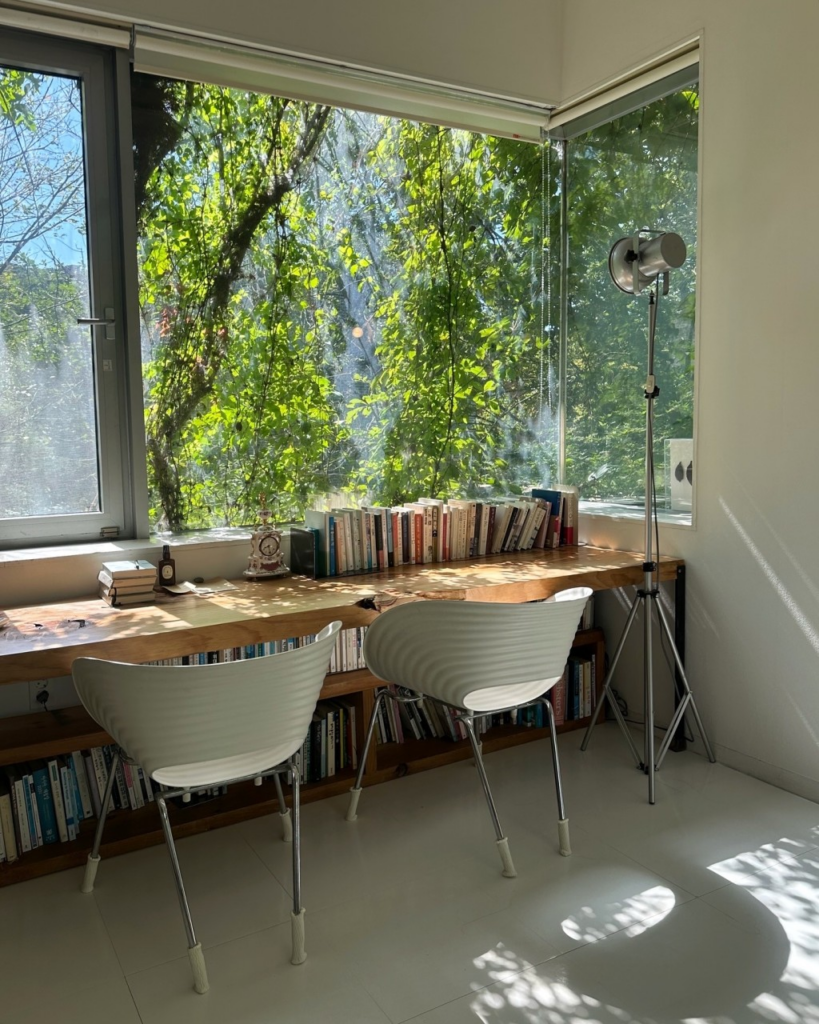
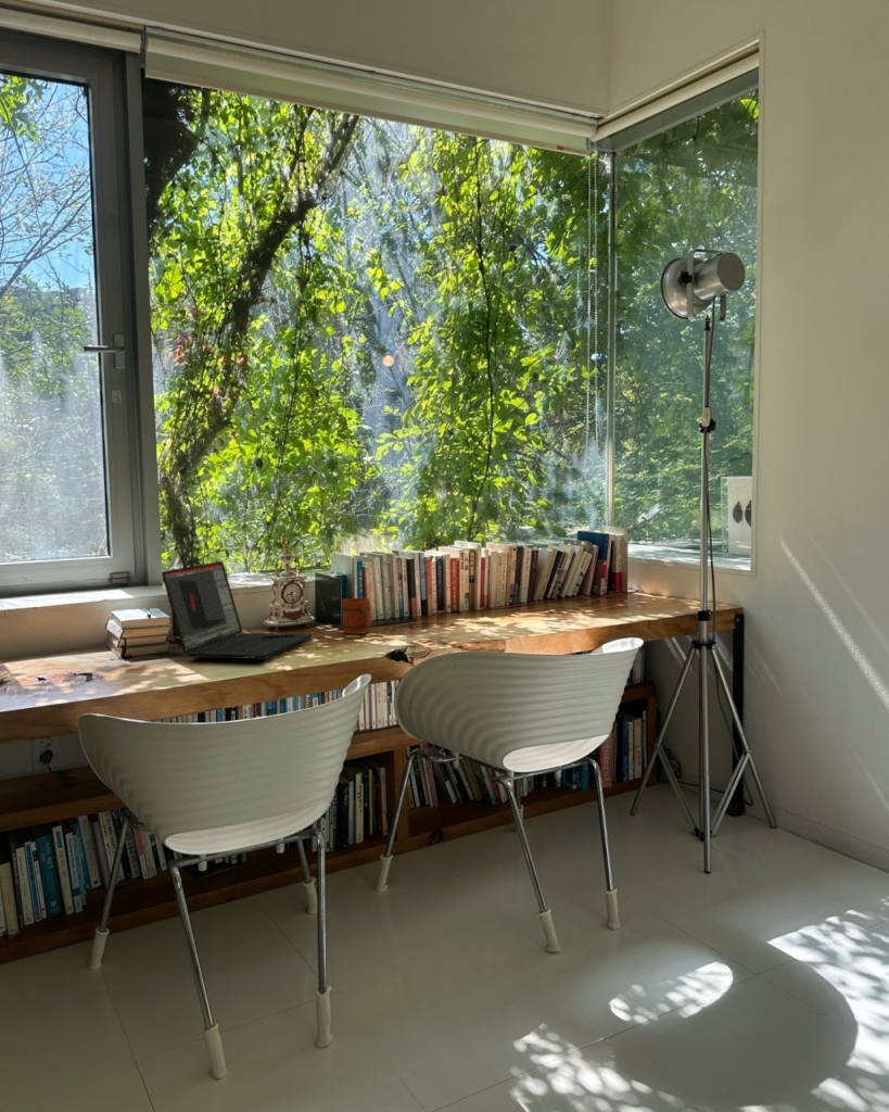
+ laptop [161,560,314,660]
+ mug [341,597,372,635]
